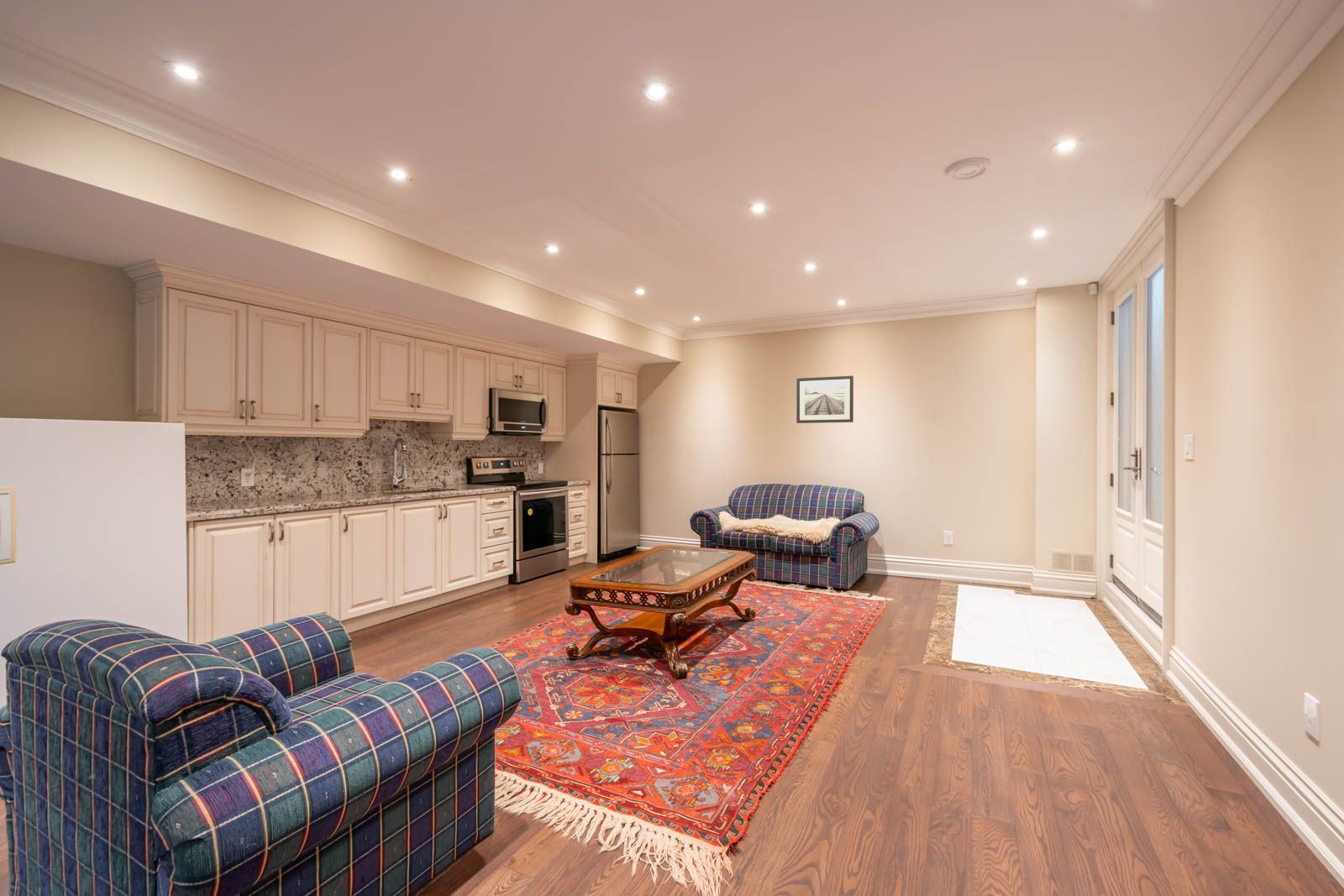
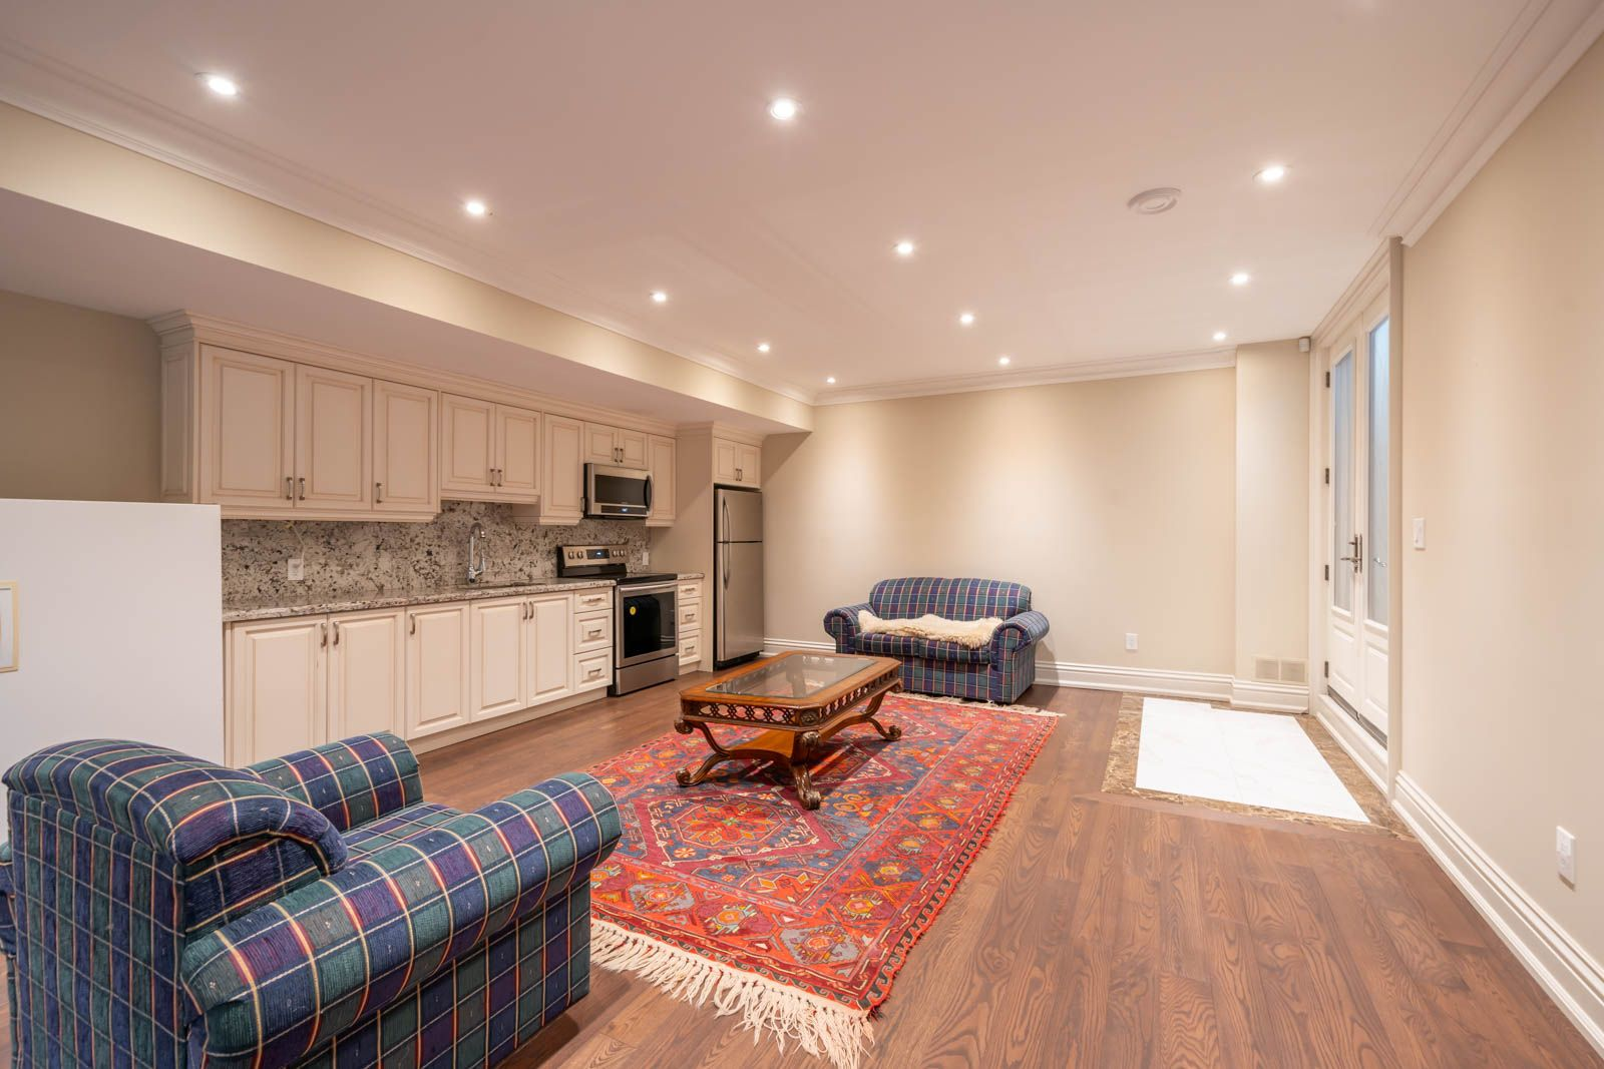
- wall art [795,375,854,424]
